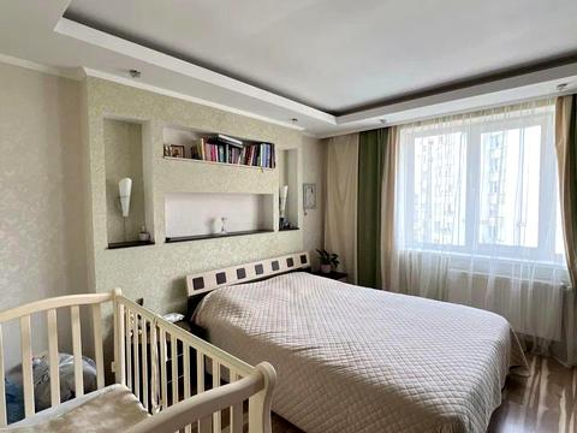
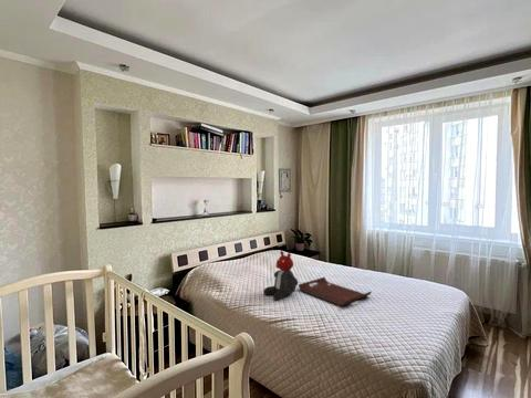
+ serving tray [298,276,373,307]
+ teddy bear [262,250,299,302]
